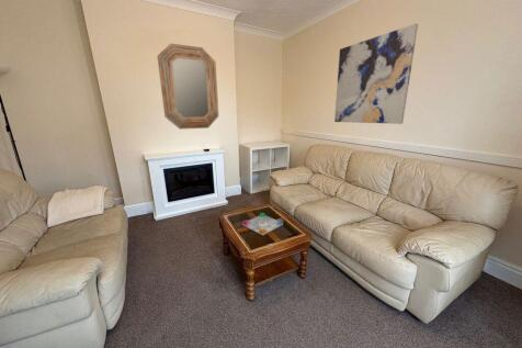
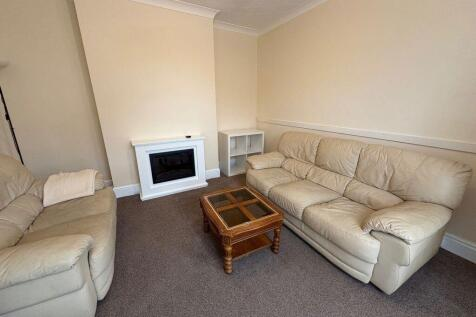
- wall art [333,23,419,125]
- board game [241,212,284,236]
- home mirror [157,43,220,131]
